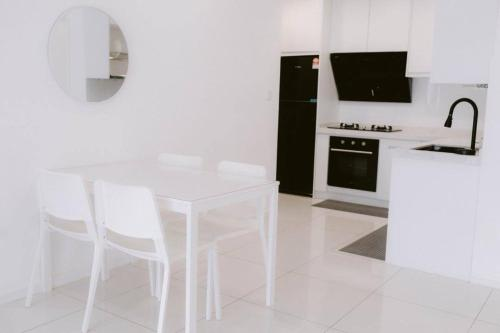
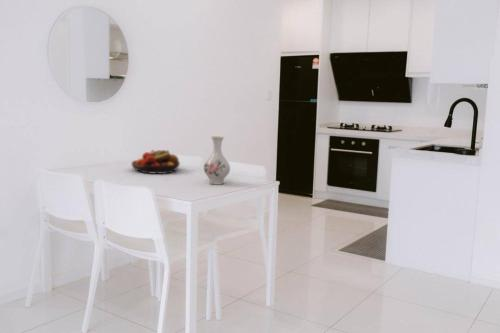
+ vase [203,135,231,186]
+ fruit bowl [131,149,181,175]
